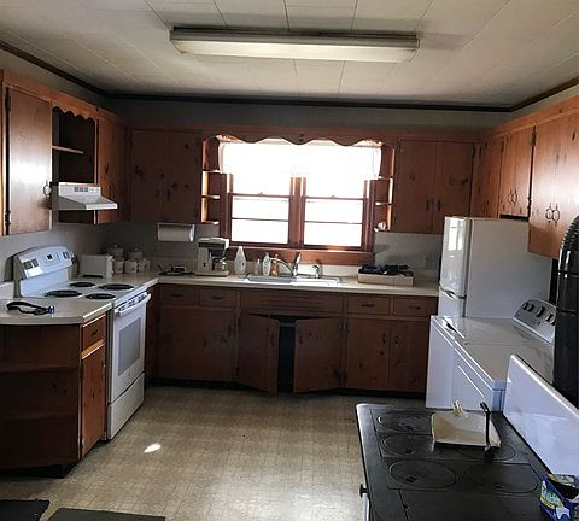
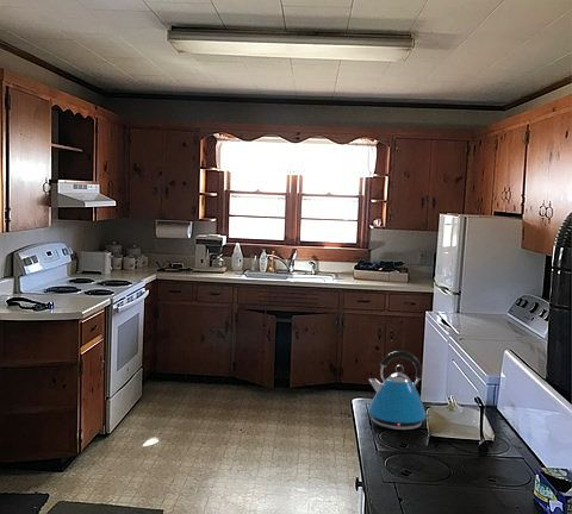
+ kettle [367,350,433,431]
